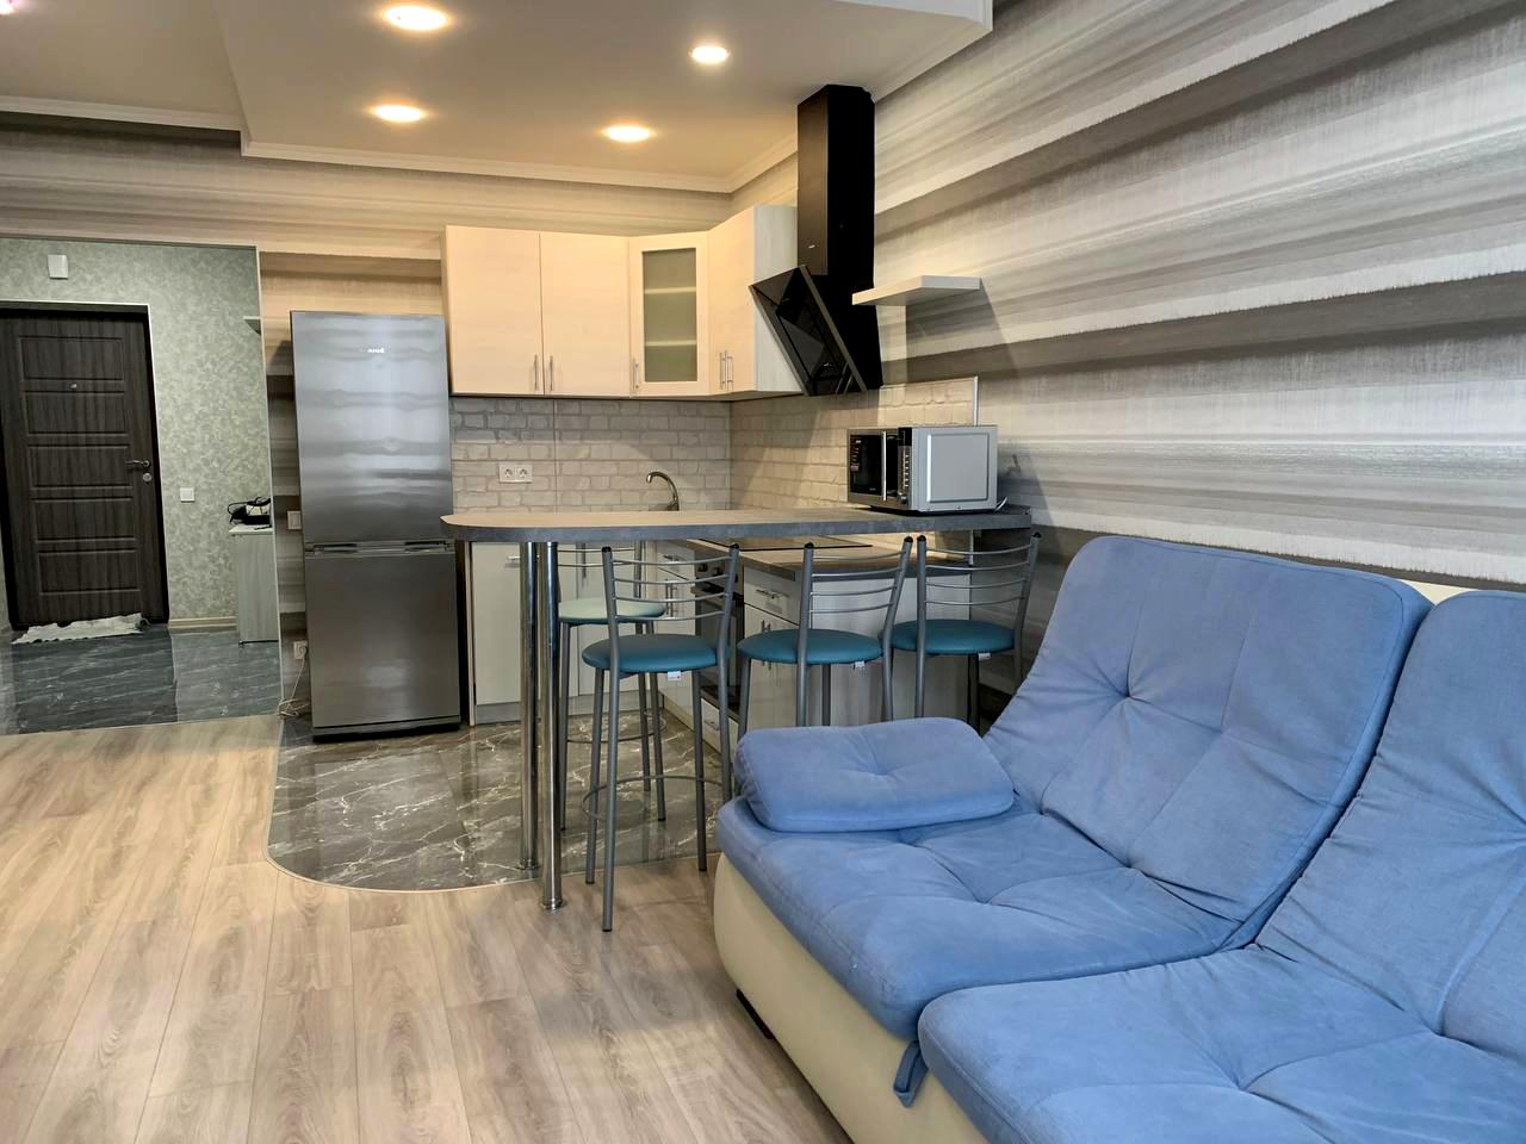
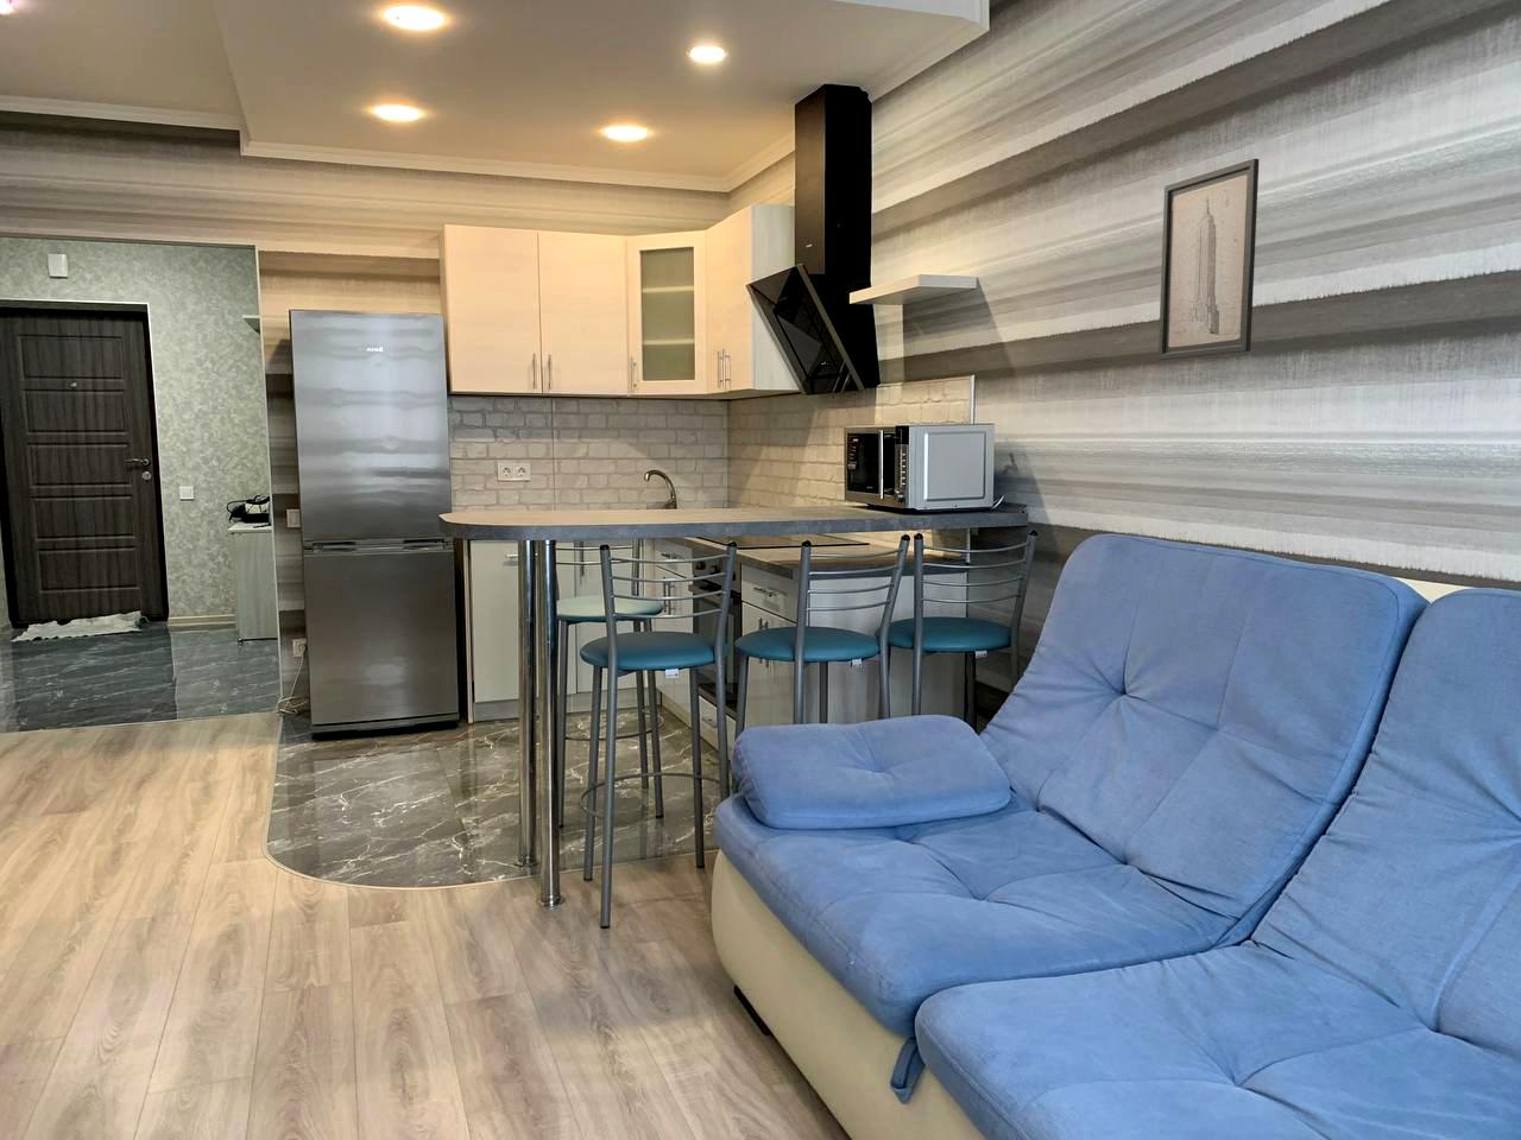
+ wall art [1157,158,1261,360]
